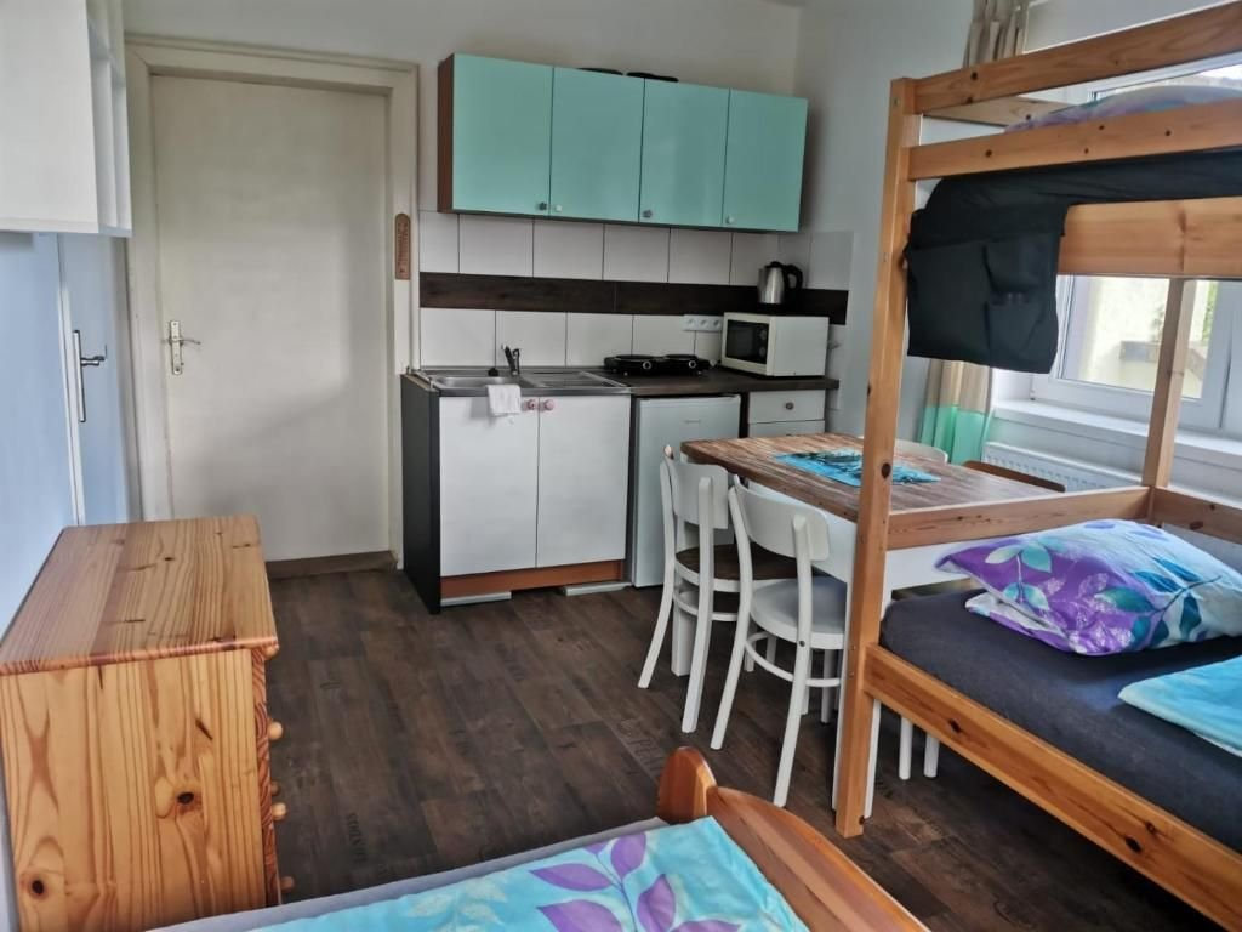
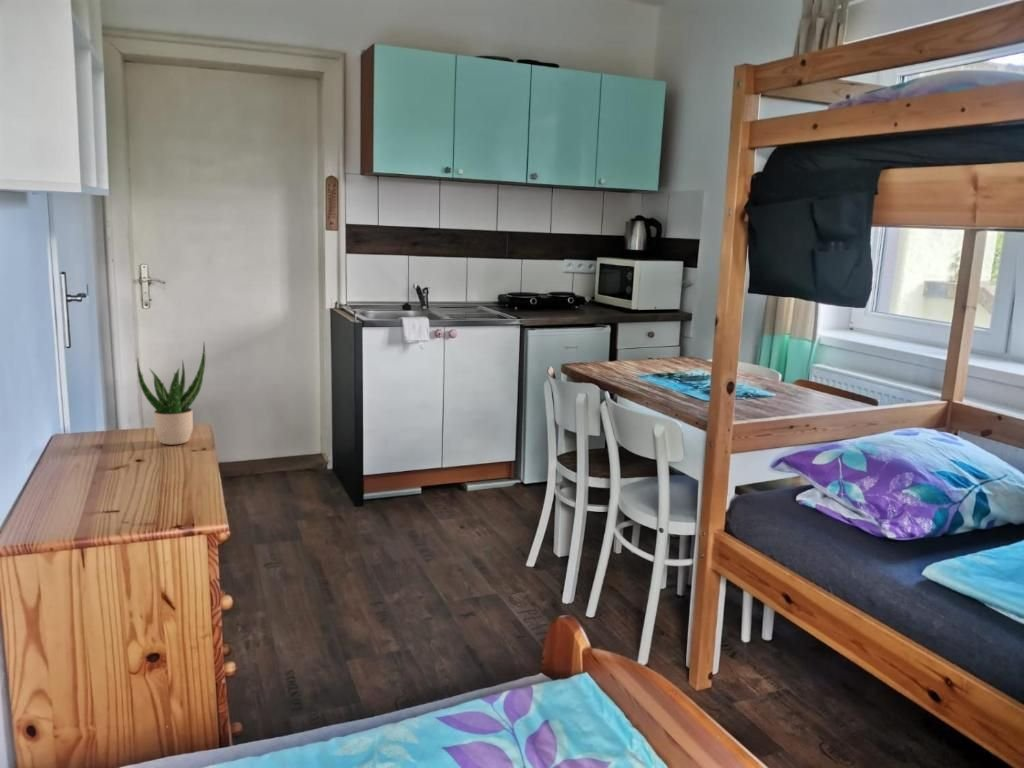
+ potted plant [136,341,206,446]
